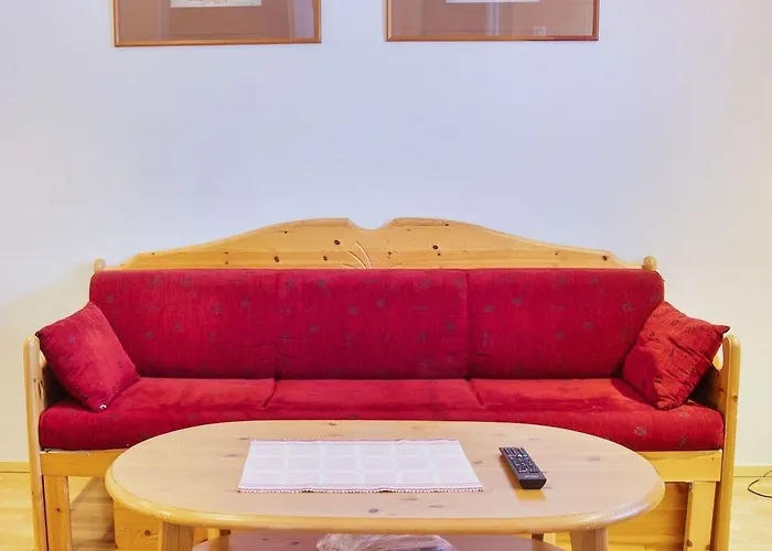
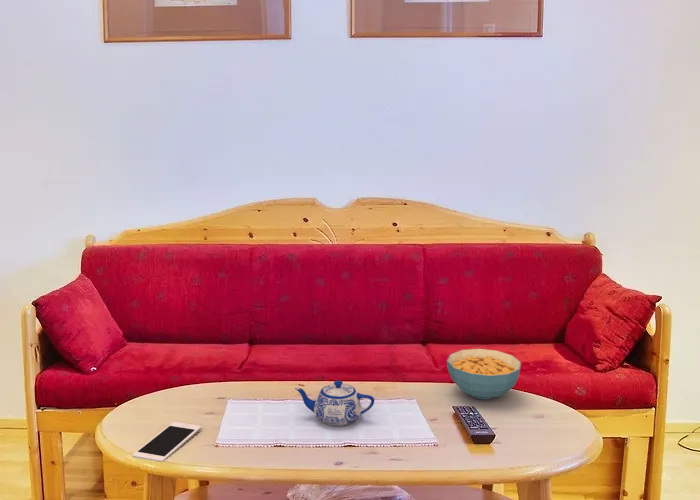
+ teapot [294,380,375,427]
+ cereal bowl [446,348,522,401]
+ cell phone [131,421,202,463]
